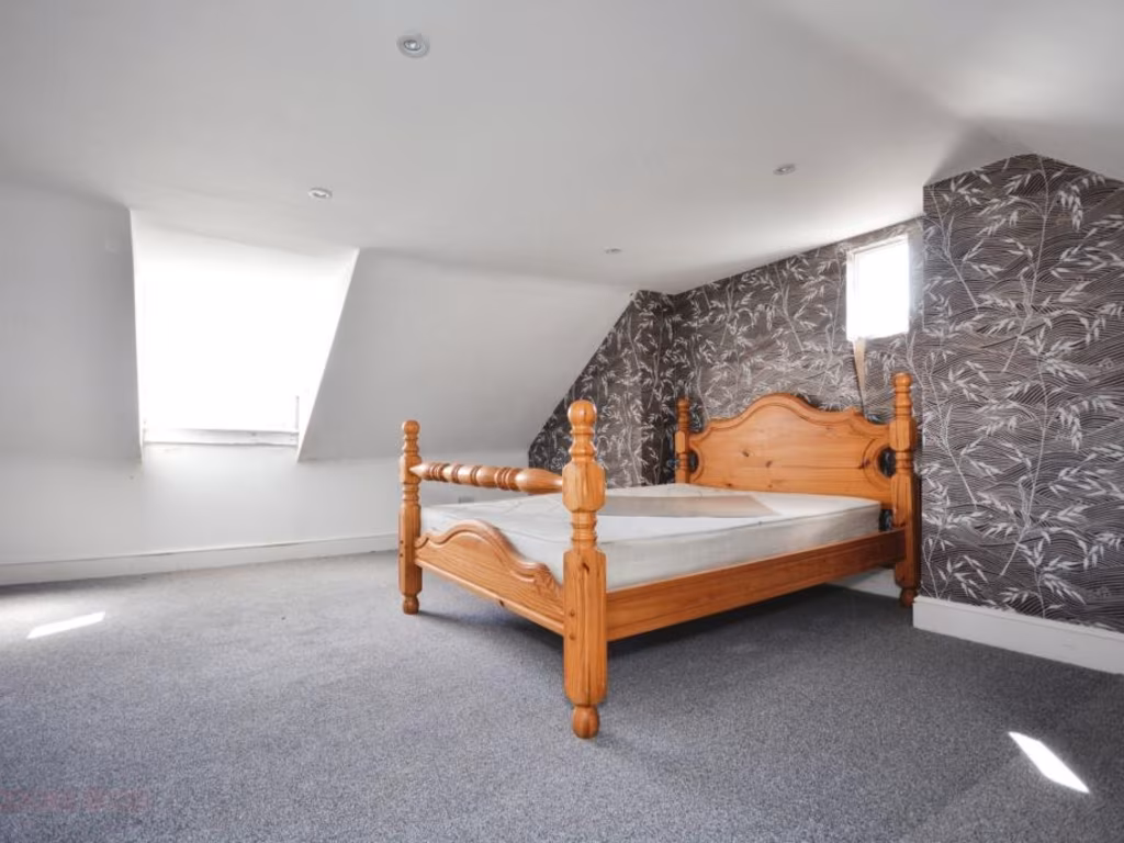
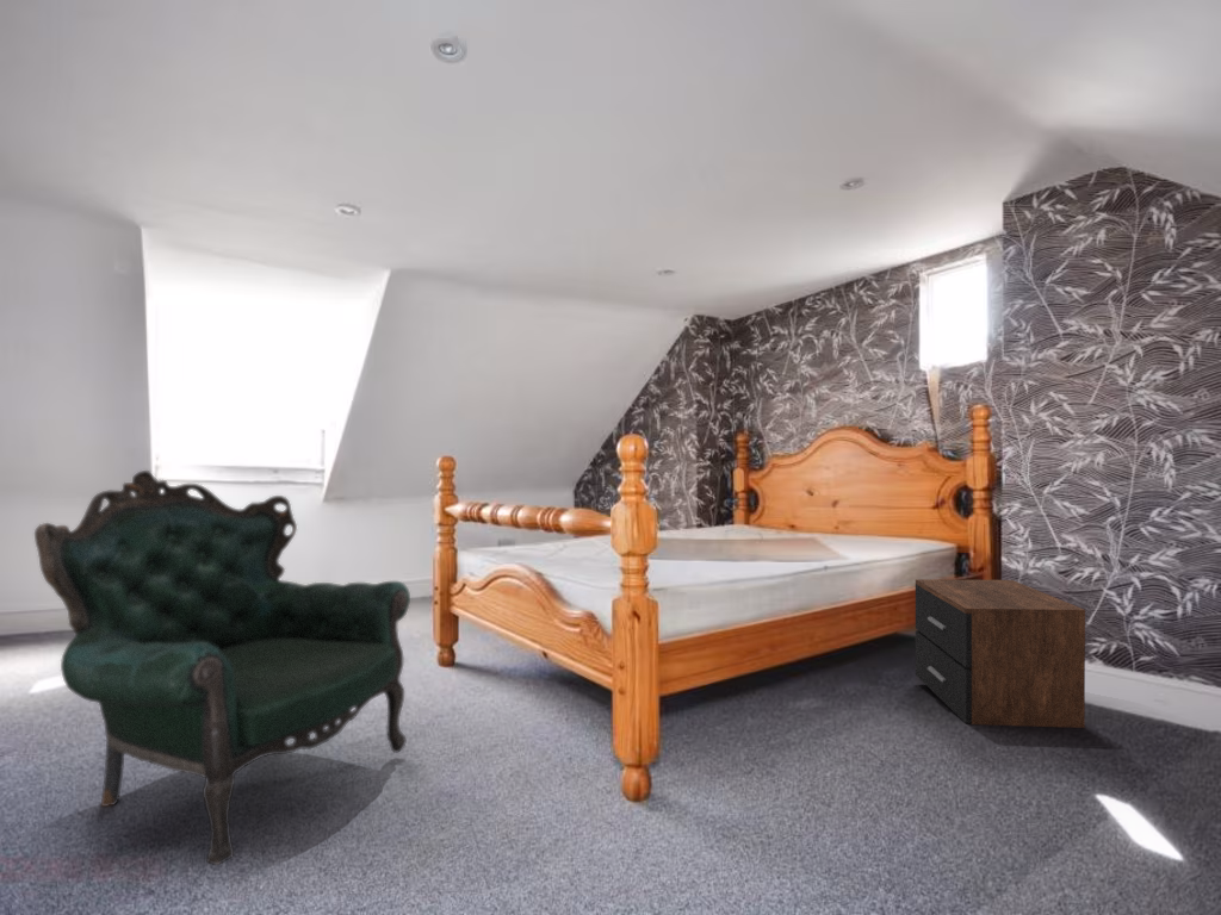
+ nightstand [915,578,1086,729]
+ armchair [33,469,411,866]
